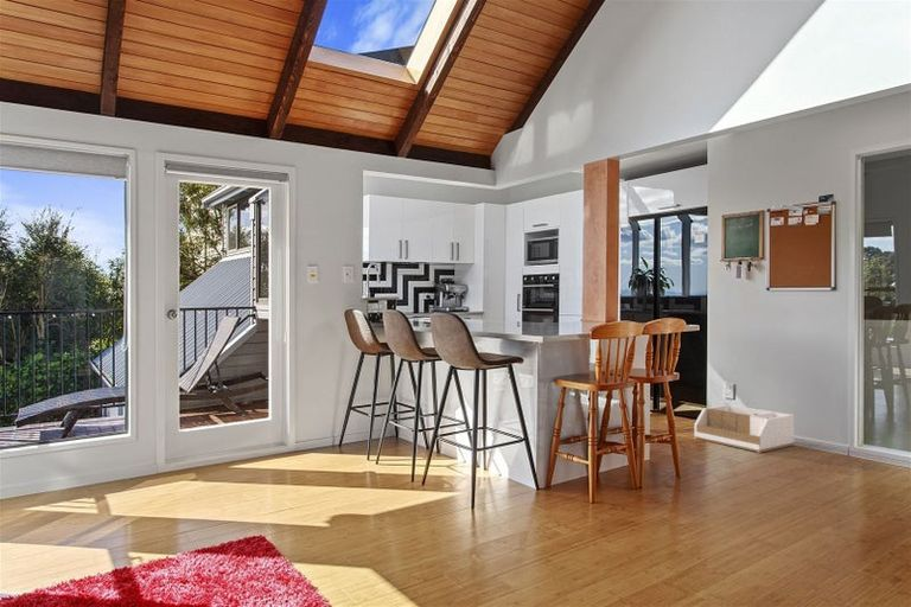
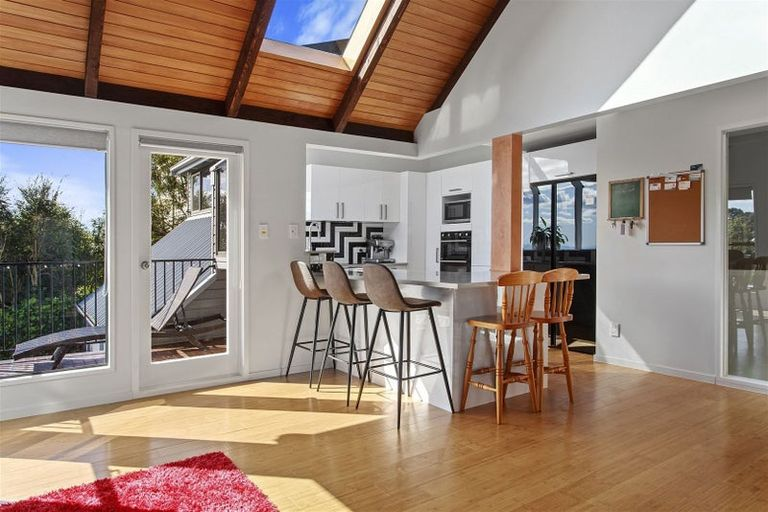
- storage bin [693,402,796,454]
